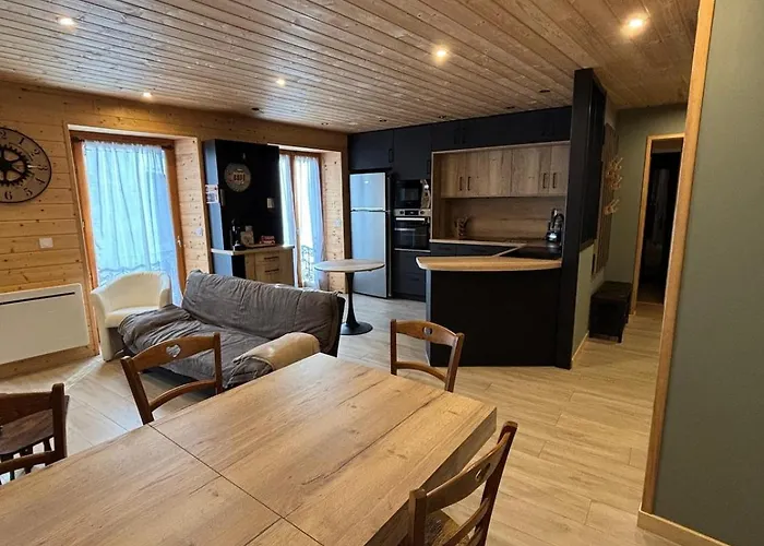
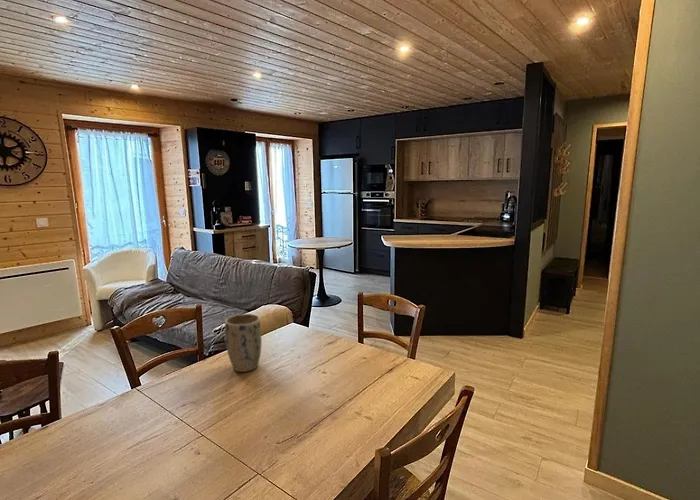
+ plant pot [224,313,263,373]
